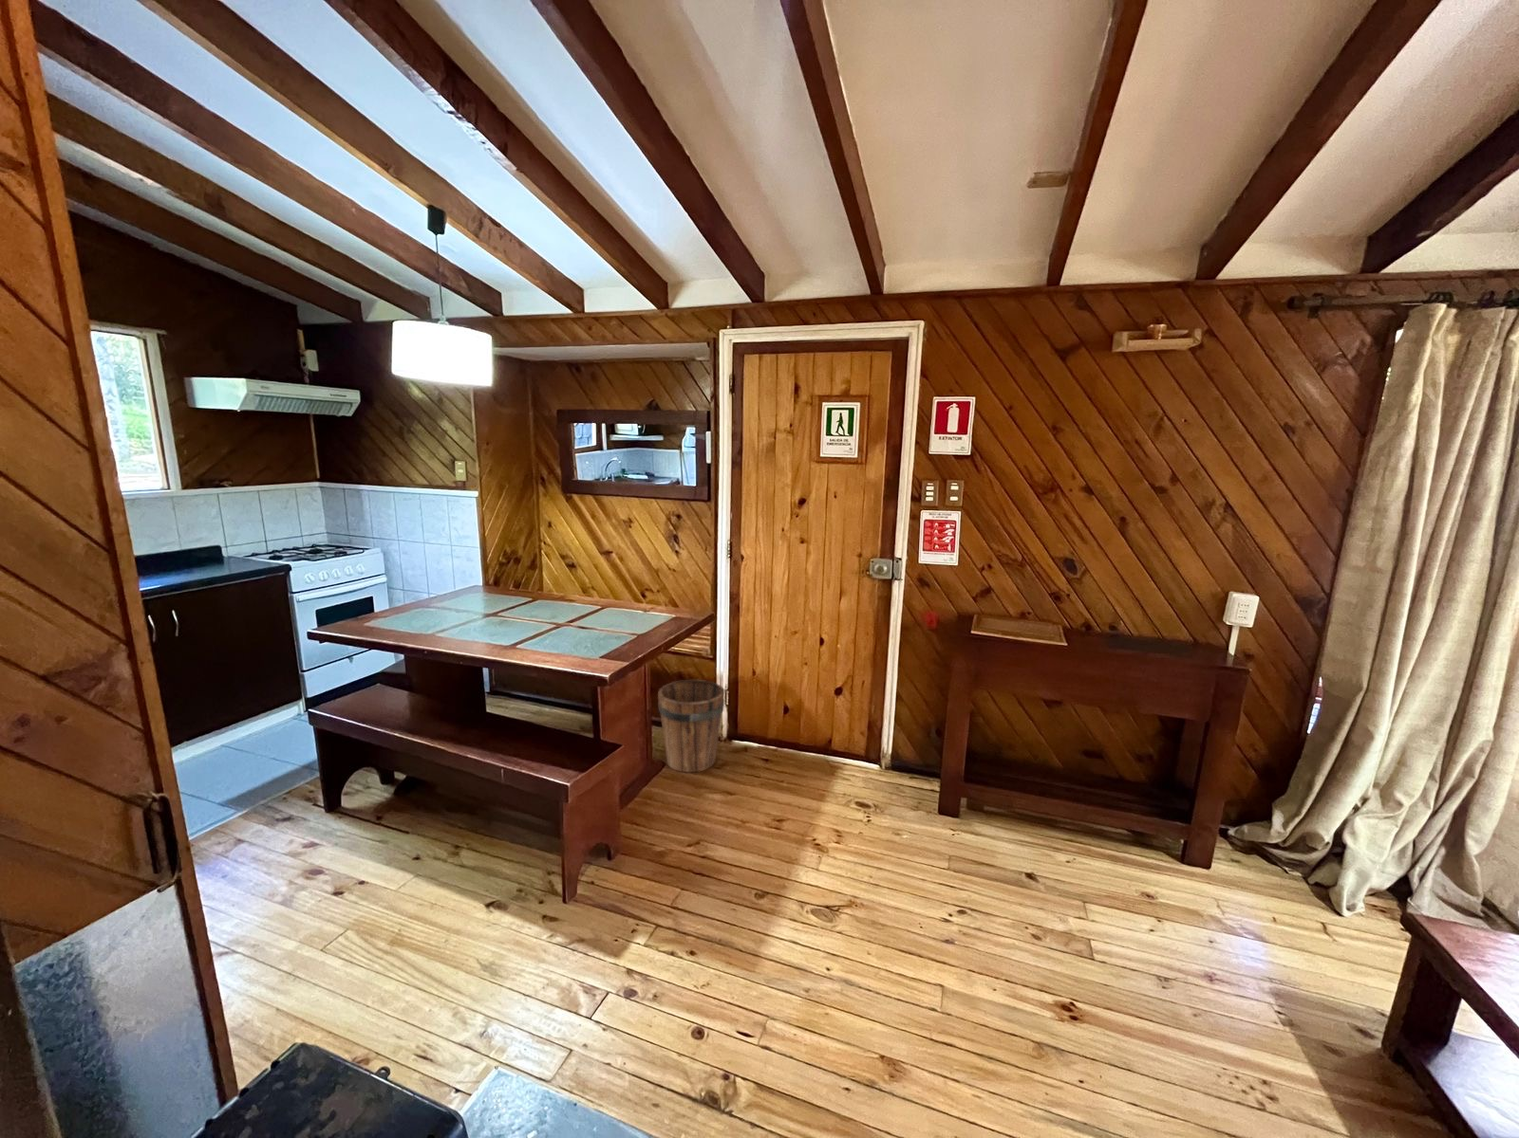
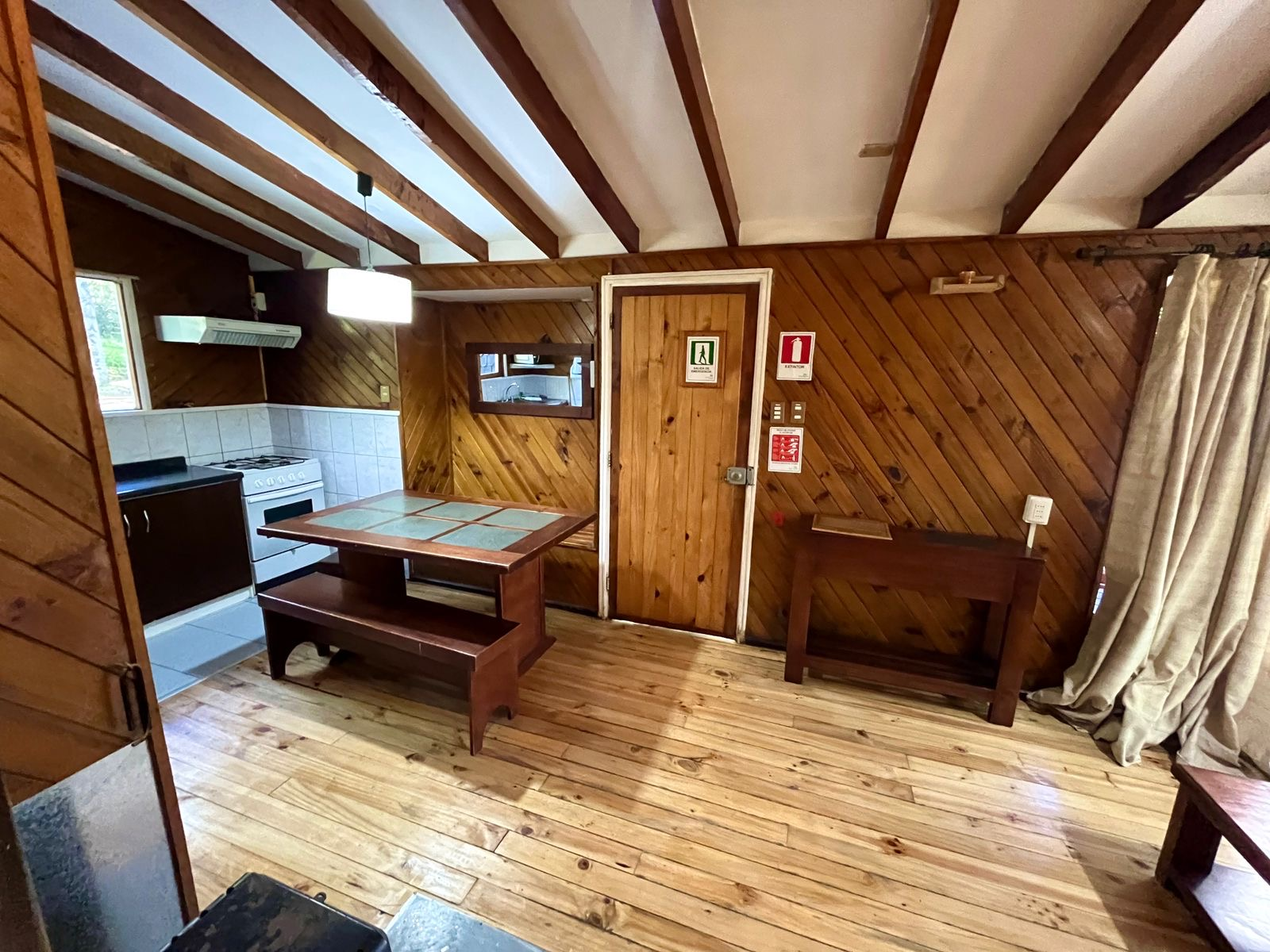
- bucket [657,679,725,773]
